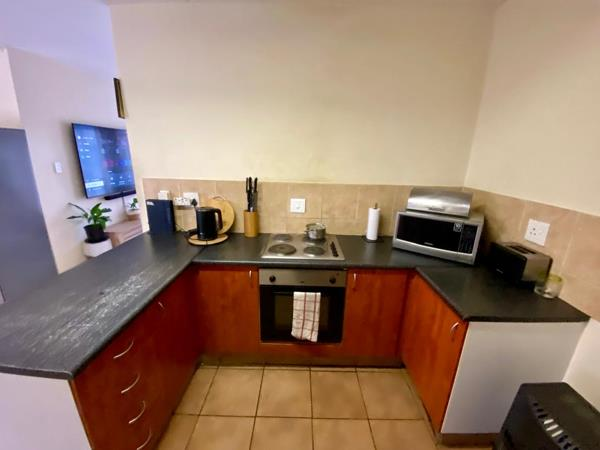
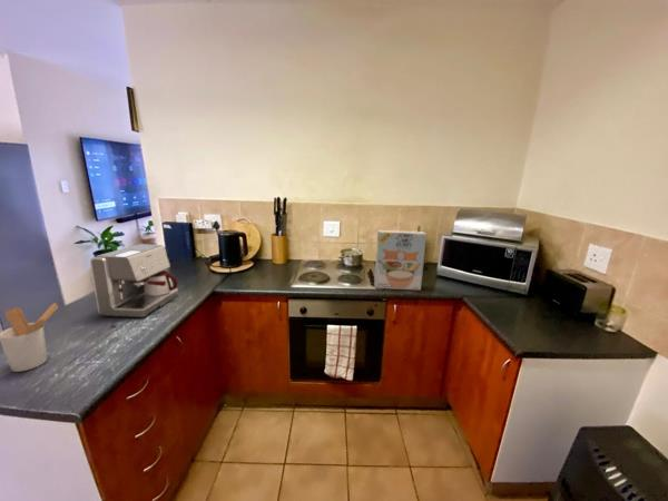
+ coffee maker [89,243,179,318]
+ cereal box [373,229,428,292]
+ utensil holder [0,302,59,373]
